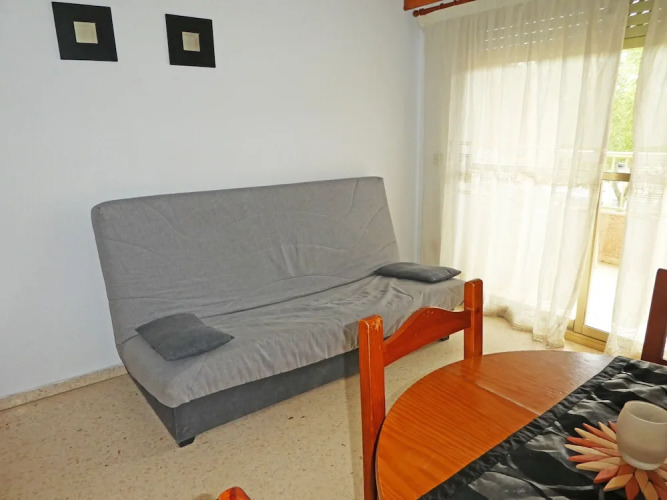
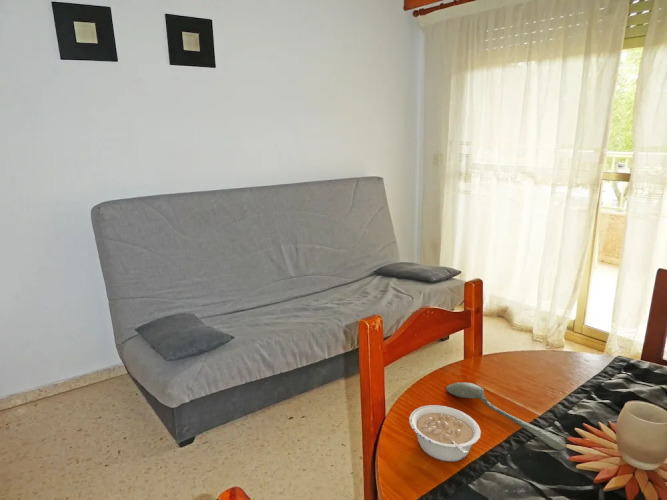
+ spoon [445,381,567,451]
+ legume [408,404,482,462]
